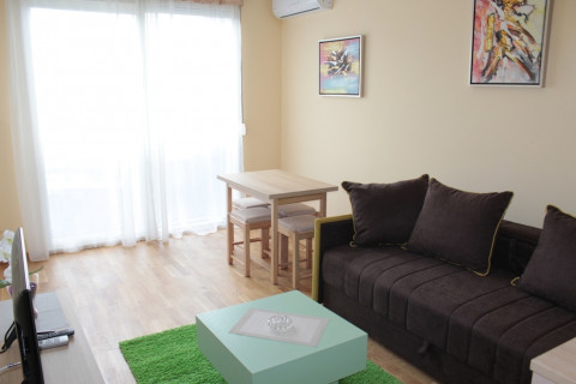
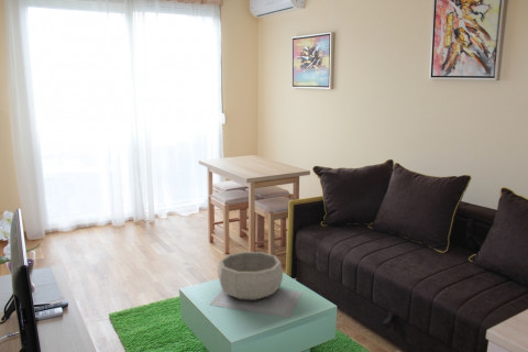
+ decorative bowl [217,251,284,301]
